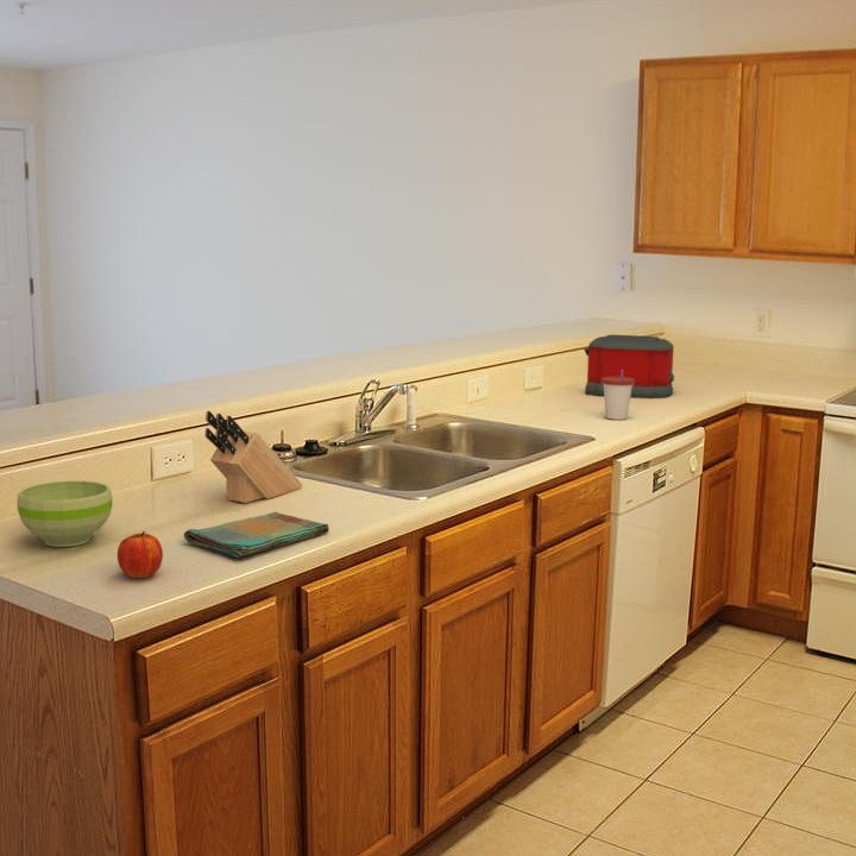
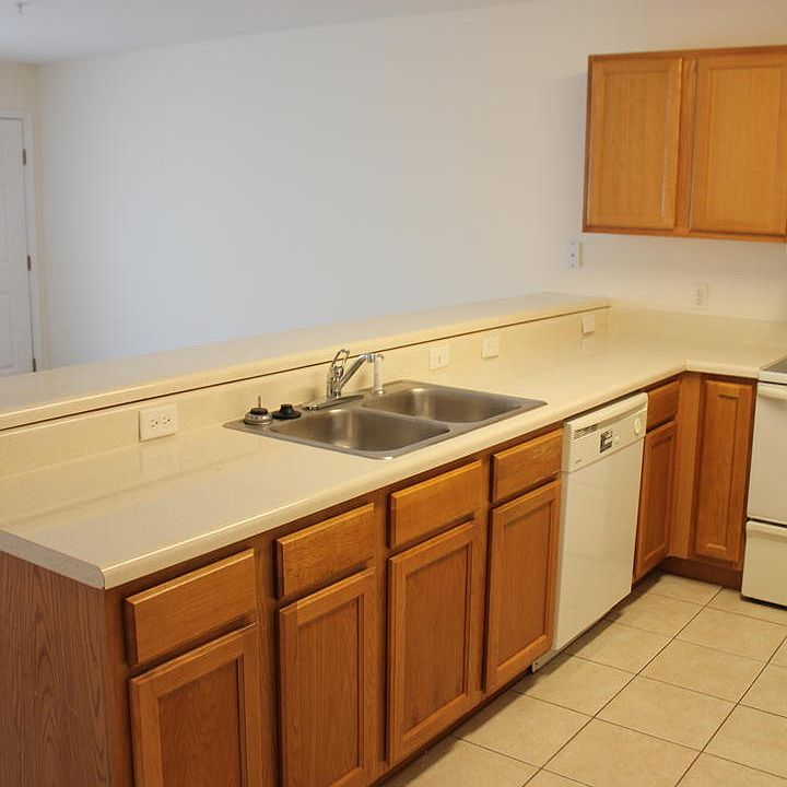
- toaster [583,334,675,399]
- bowl [15,479,113,548]
- cup [602,370,634,421]
- knife block [204,410,303,504]
- fruit [117,530,164,579]
- dish towel [183,511,331,559]
